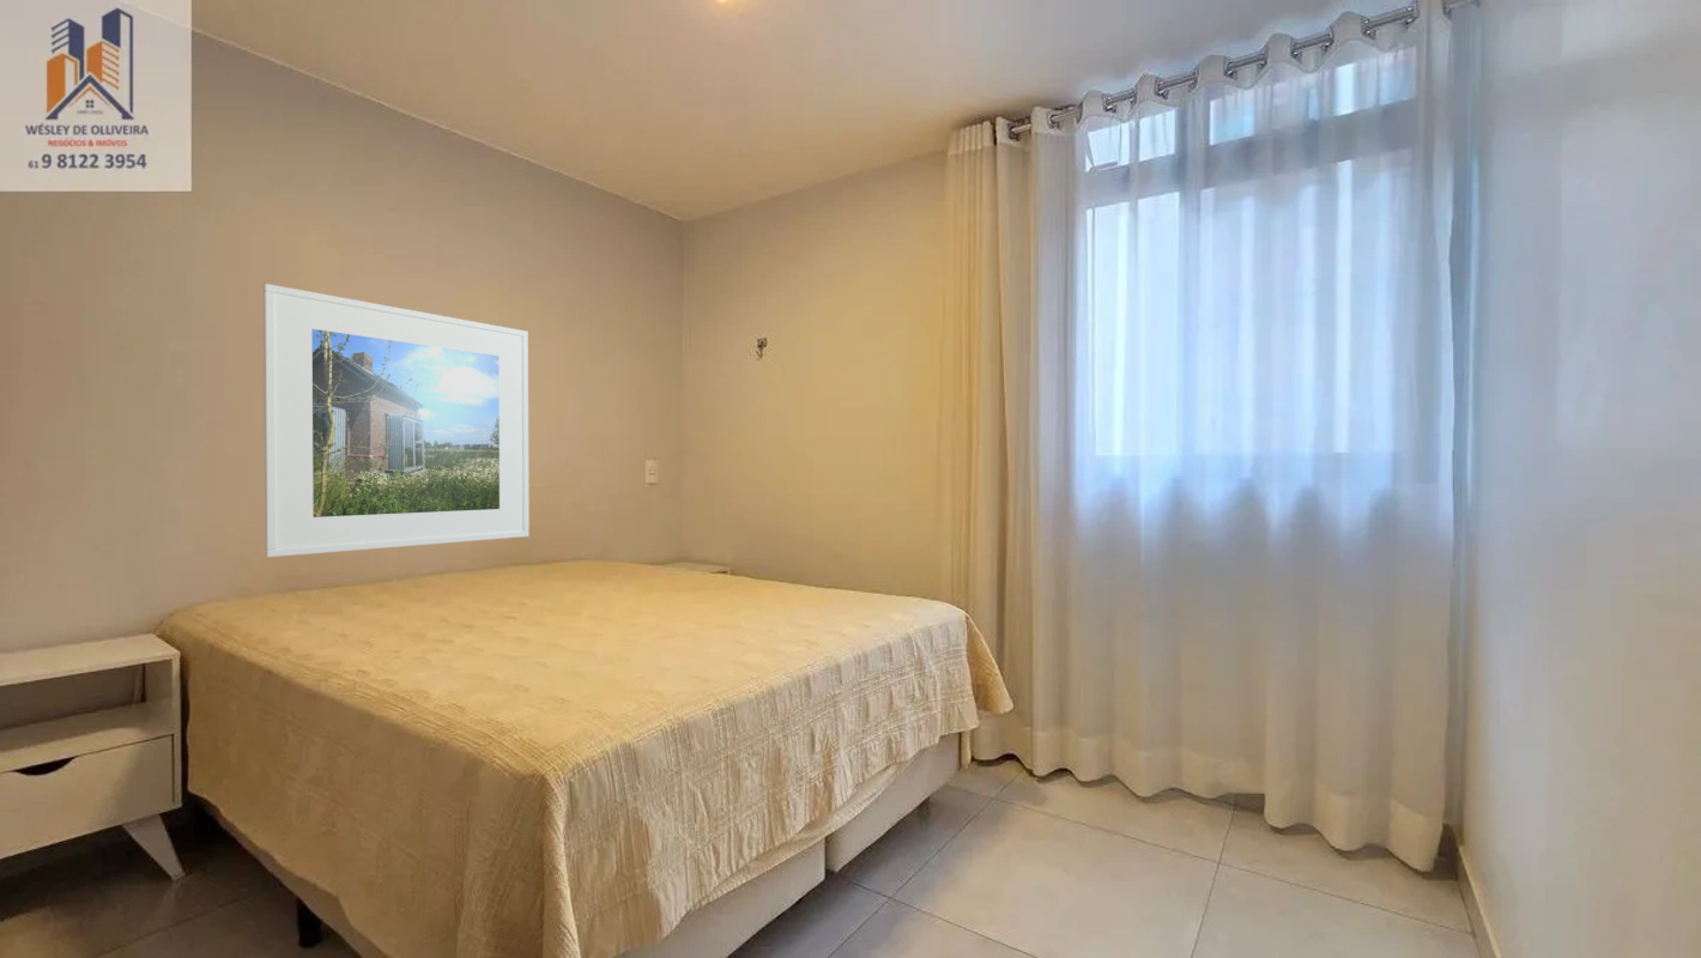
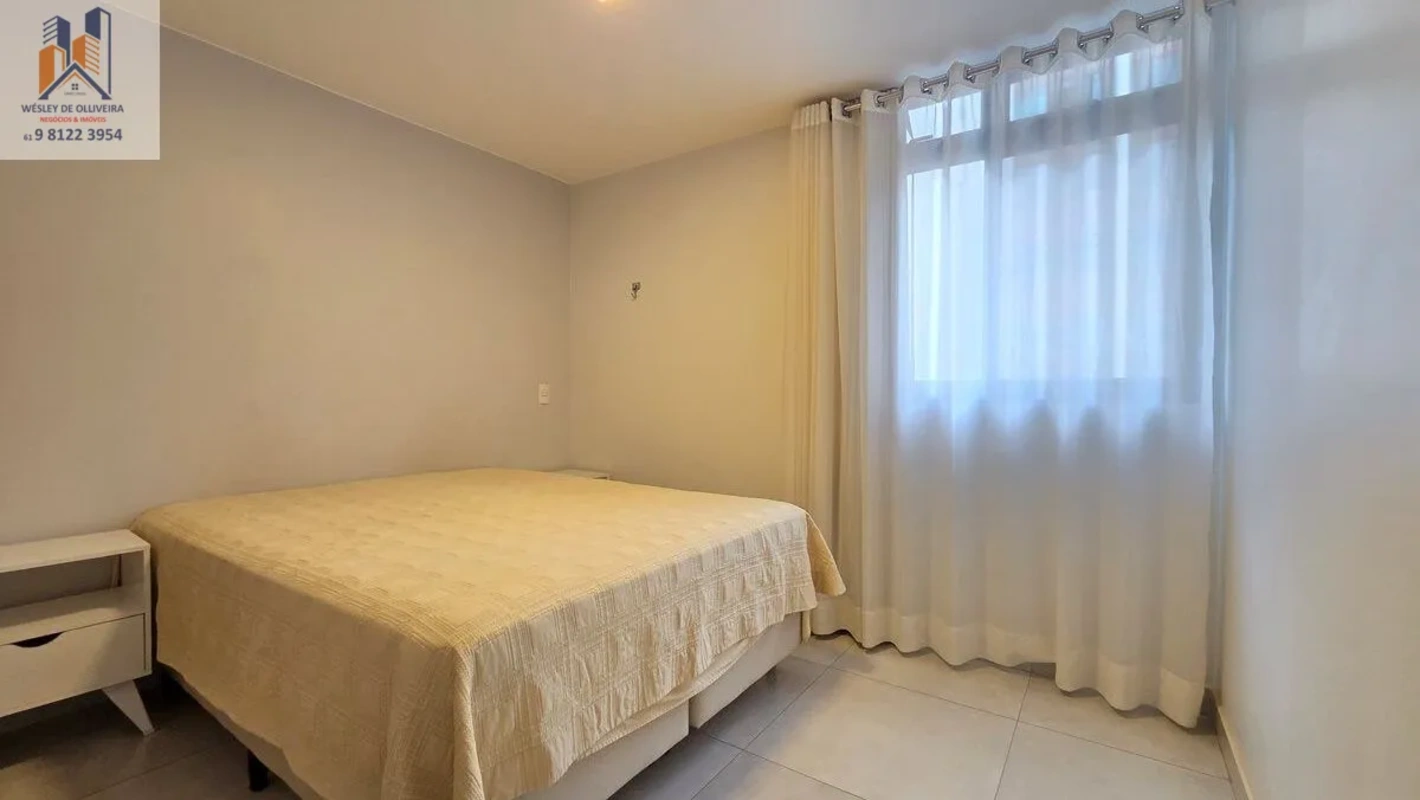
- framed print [262,283,531,558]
